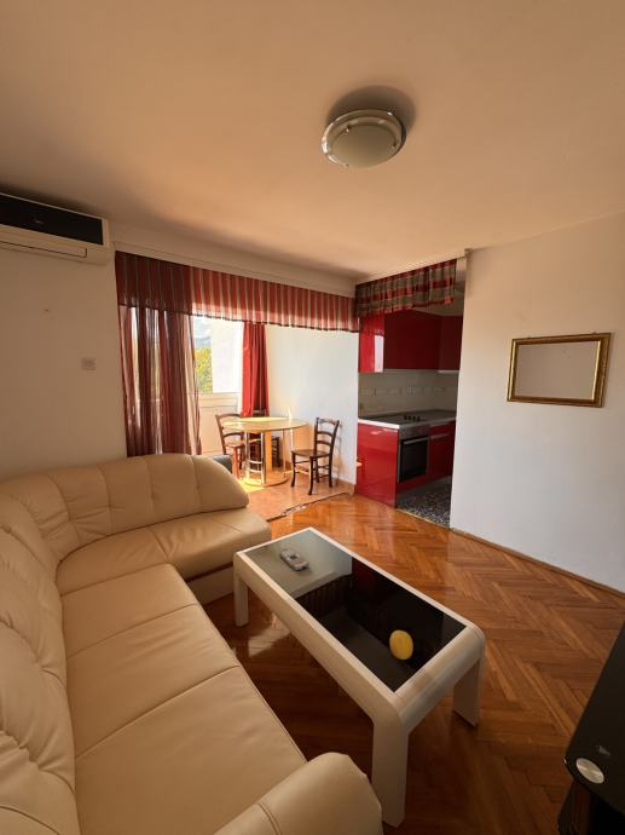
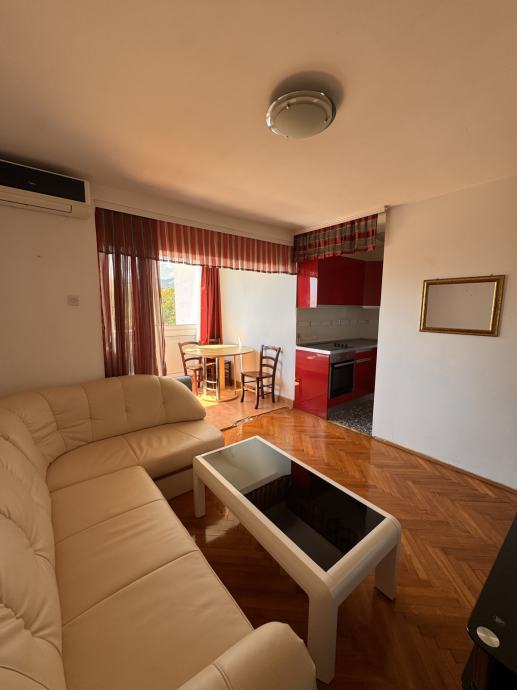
- remote control [278,548,311,571]
- fruit [389,629,413,661]
